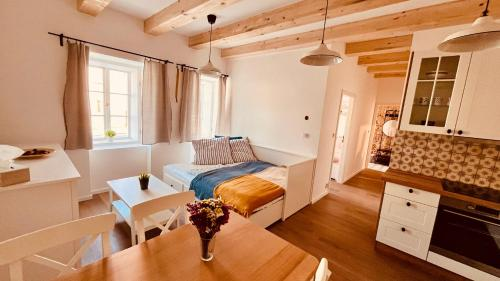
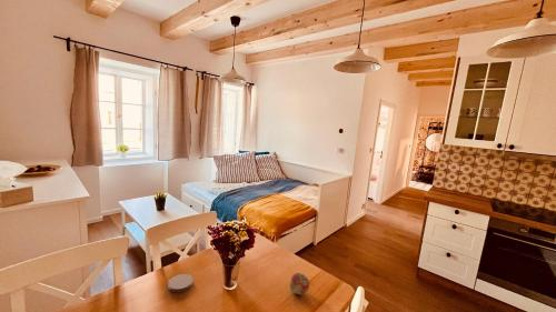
+ fruit [288,272,310,295]
+ coaster [167,273,193,293]
